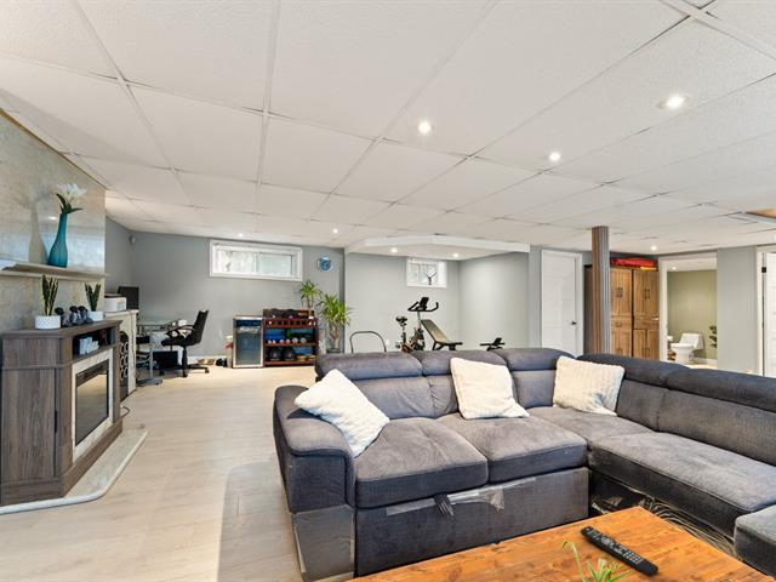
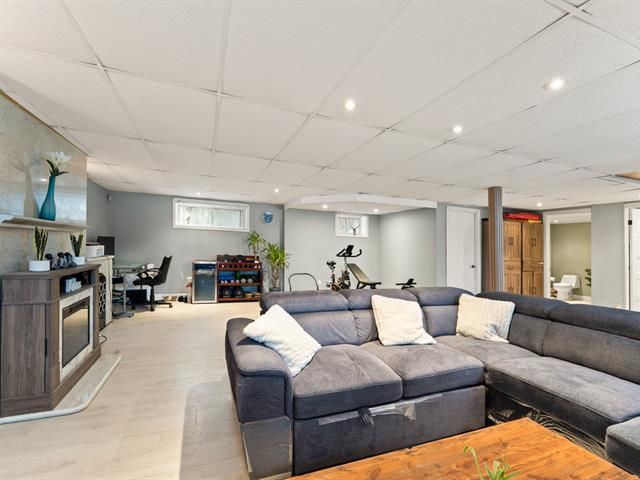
- remote control [578,525,660,578]
